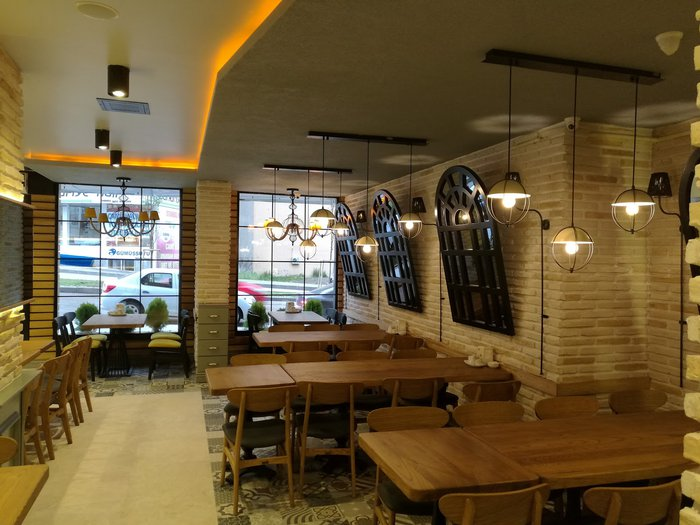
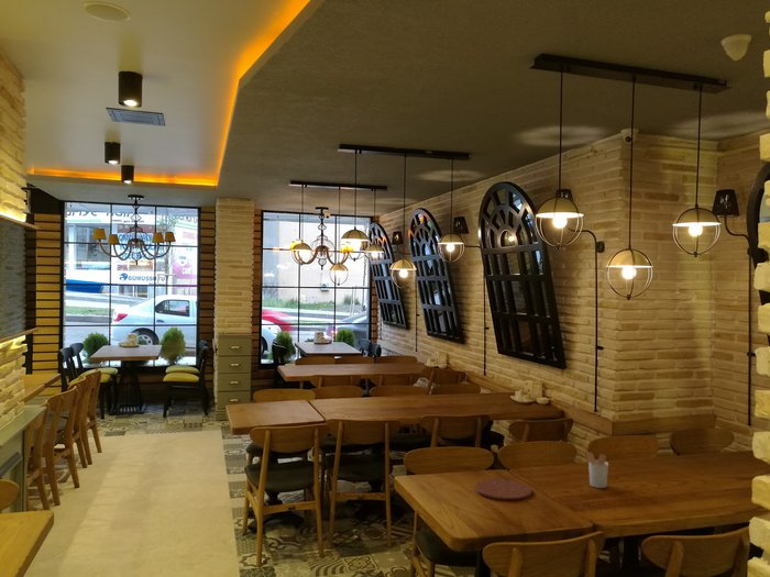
+ plate [475,478,532,501]
+ utensil holder [580,451,609,489]
